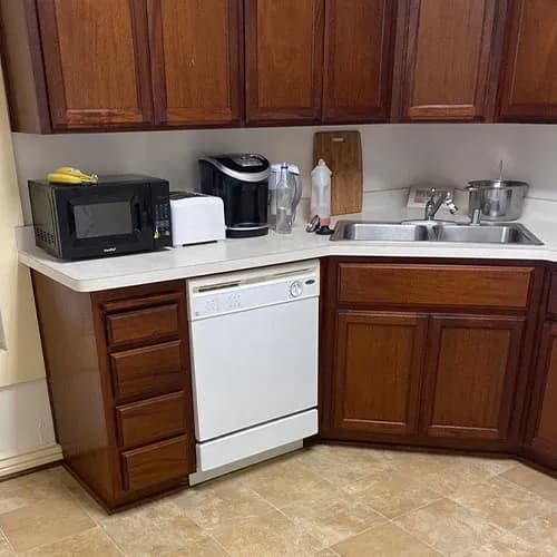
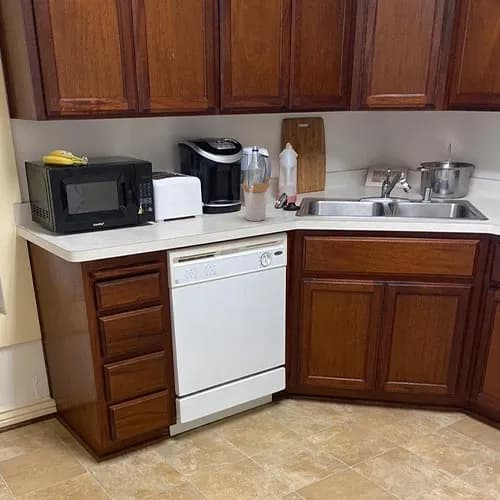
+ utensil holder [240,175,272,222]
